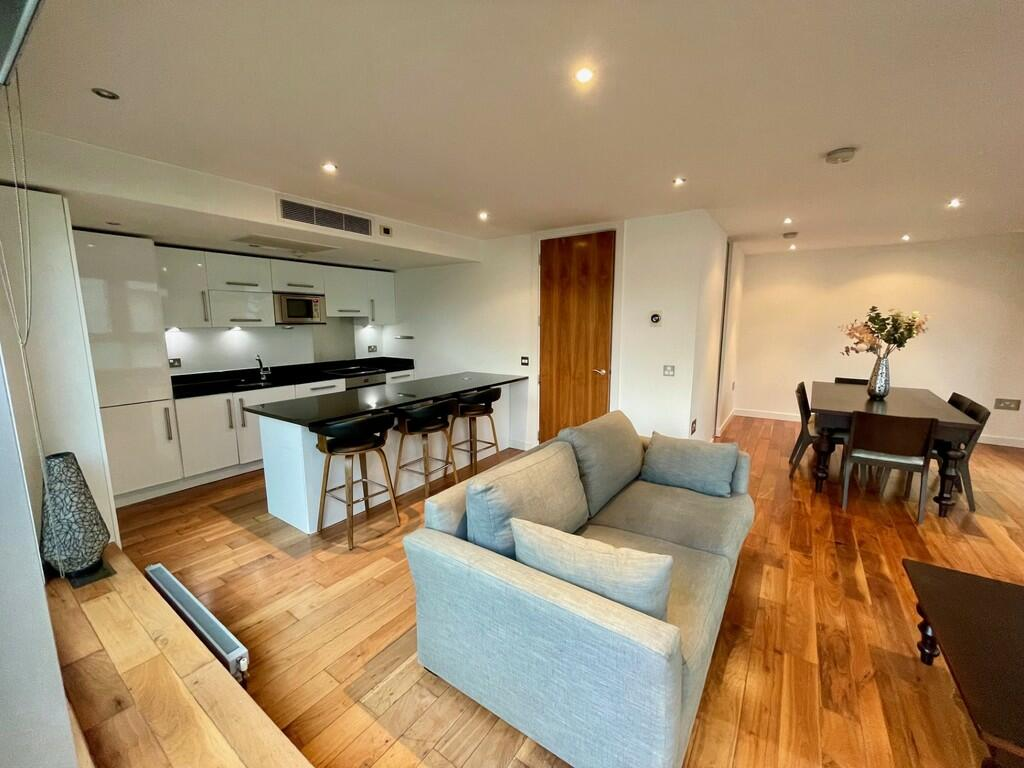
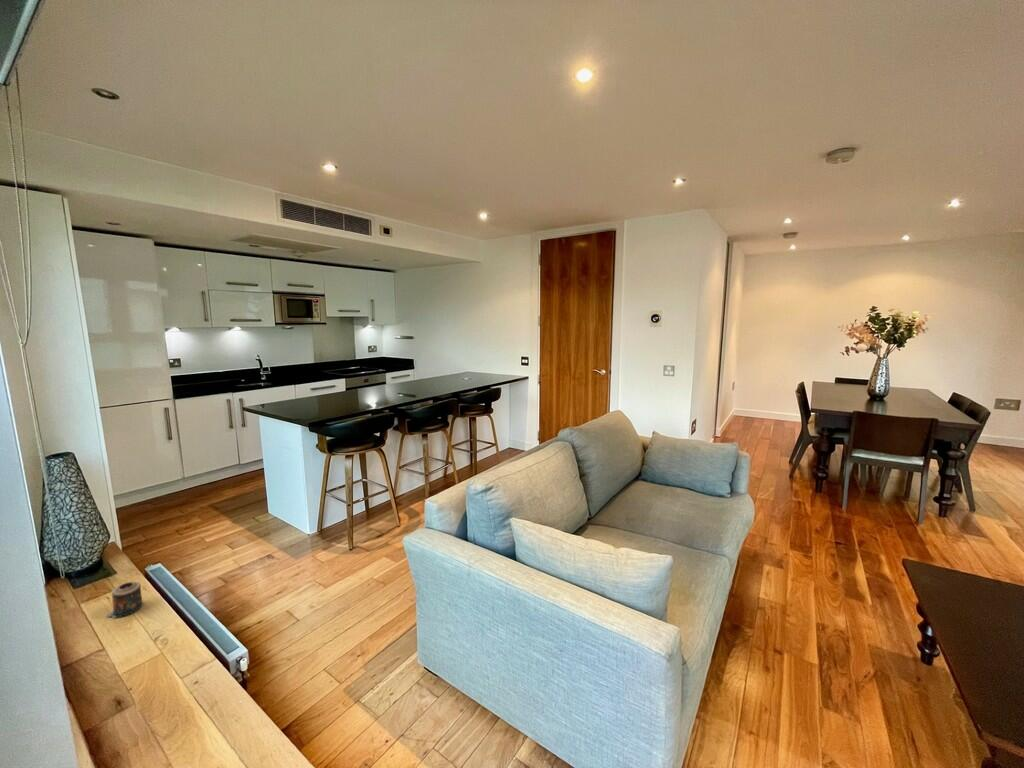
+ candle [104,581,144,619]
